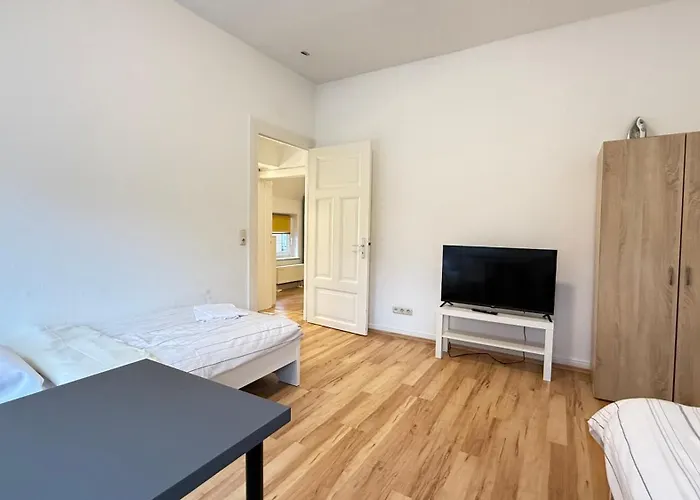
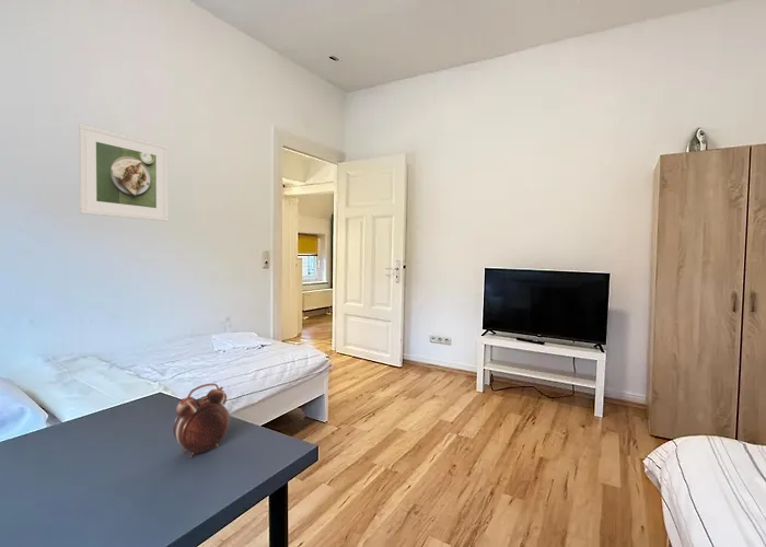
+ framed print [78,124,170,222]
+ alarm clock [172,383,231,458]
